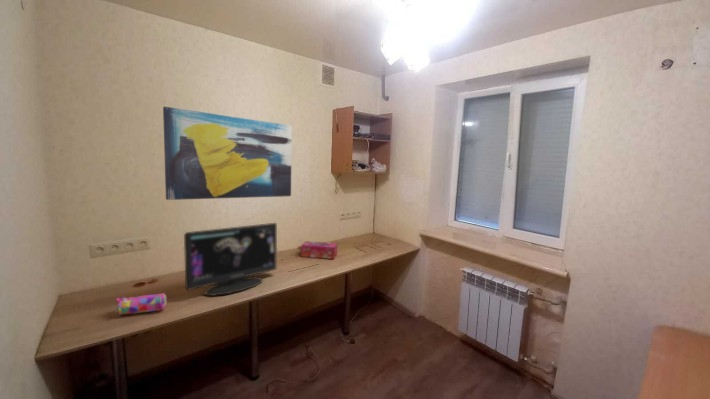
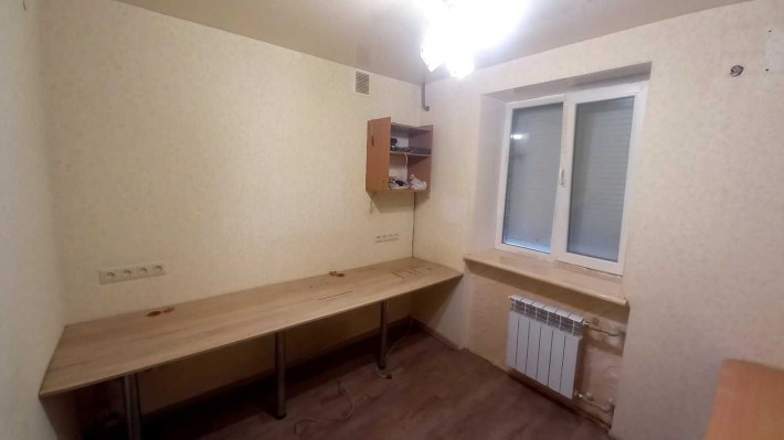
- tissue box [300,240,338,260]
- pencil case [114,292,168,316]
- computer monitor [183,222,278,297]
- wall art [162,106,293,201]
